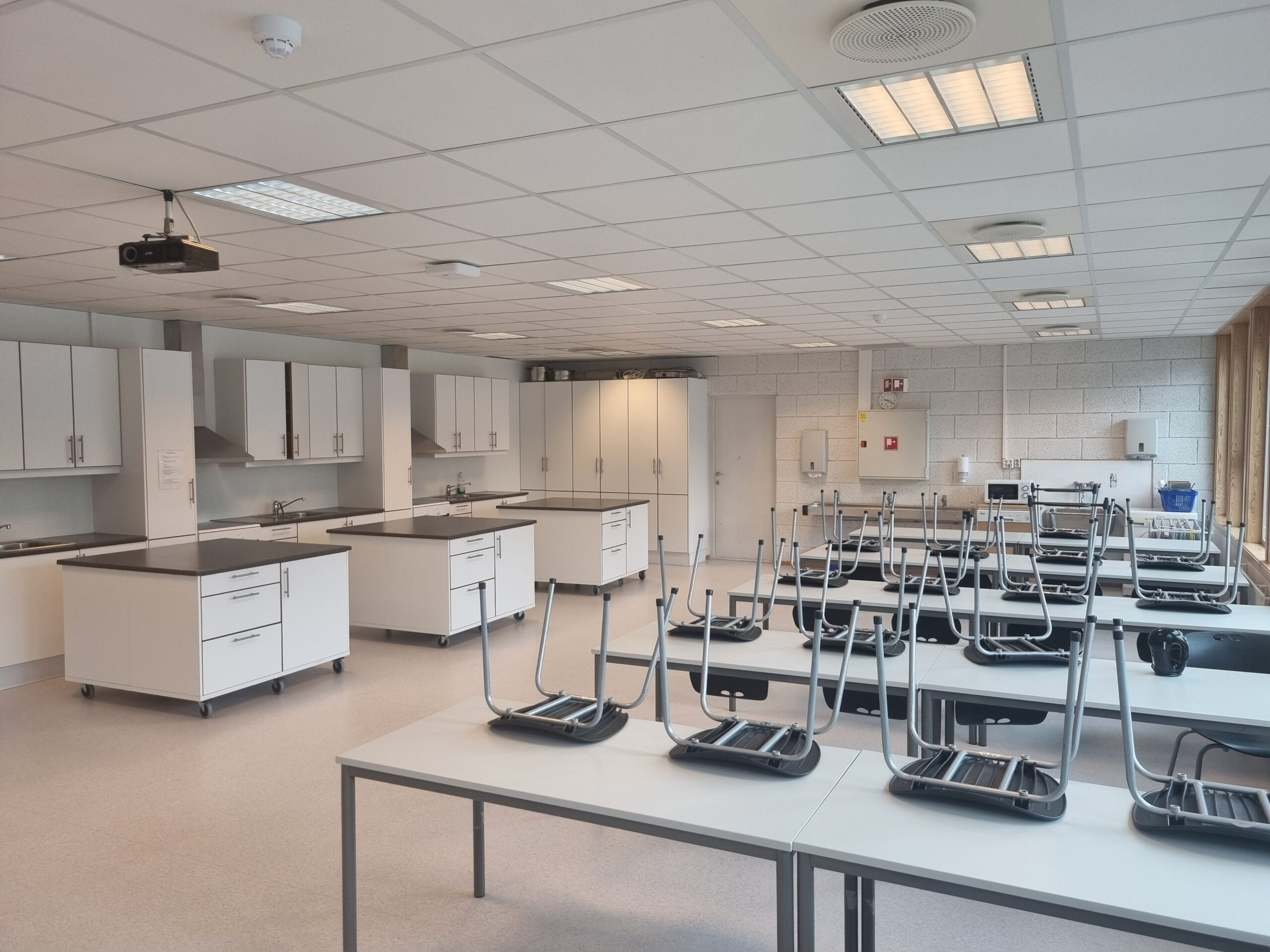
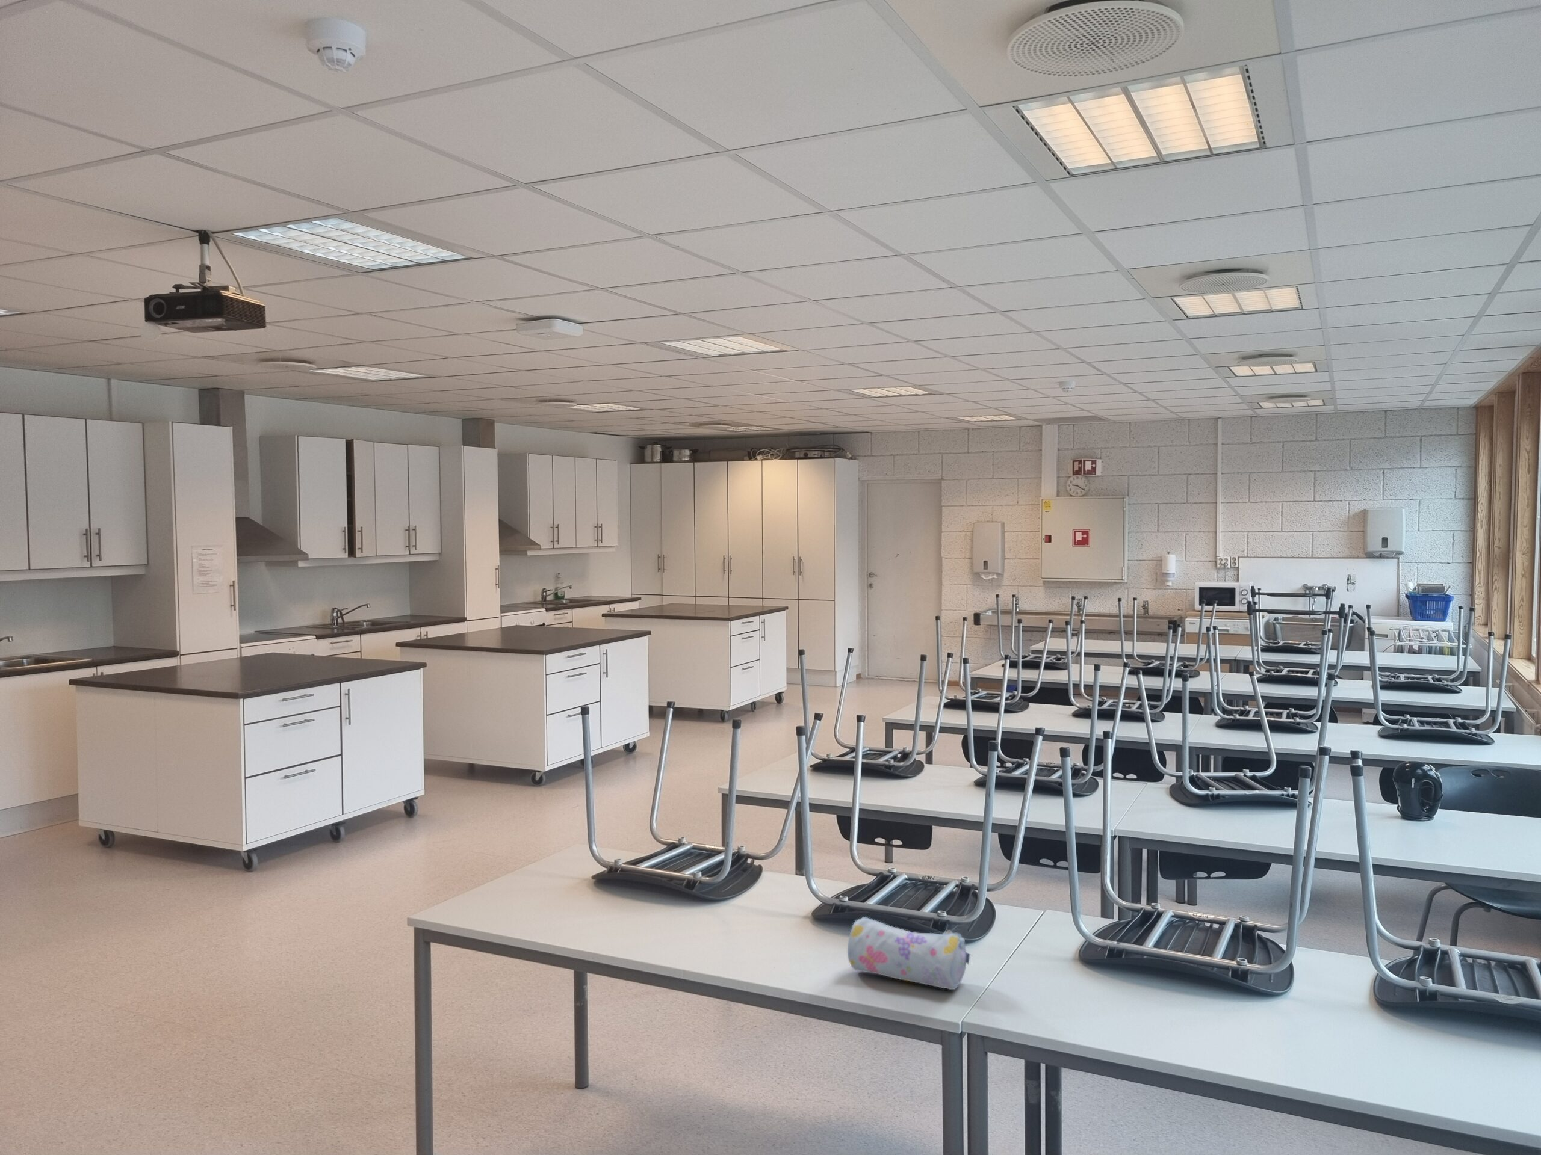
+ pencil case [847,916,971,990]
